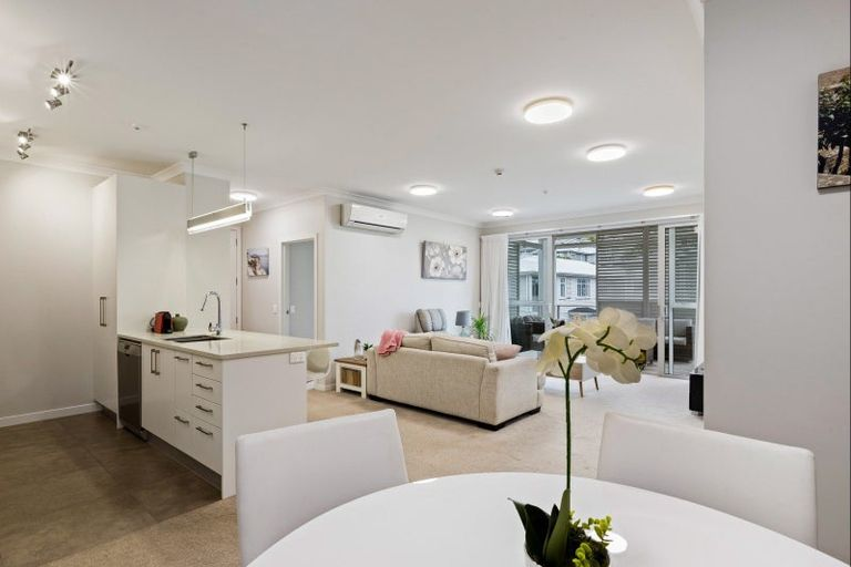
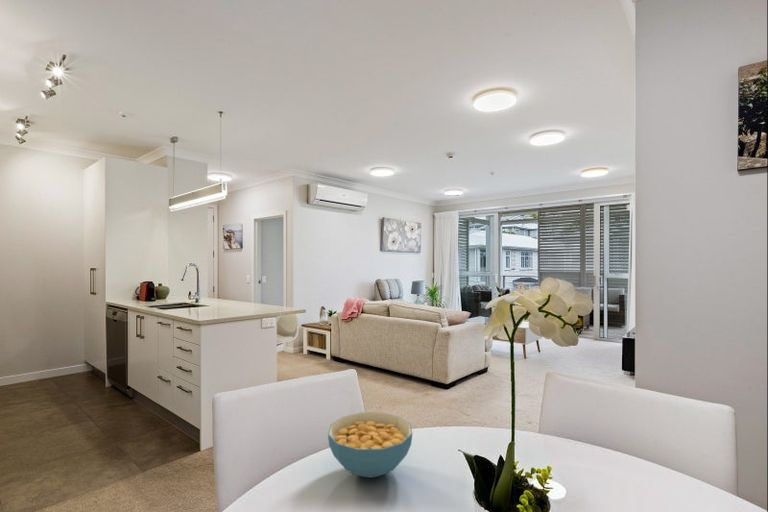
+ cereal bowl [327,411,414,479]
